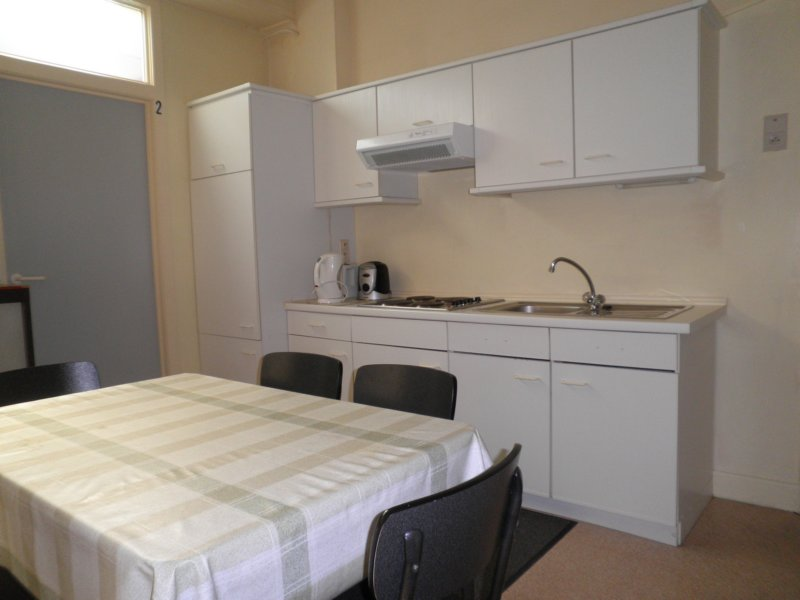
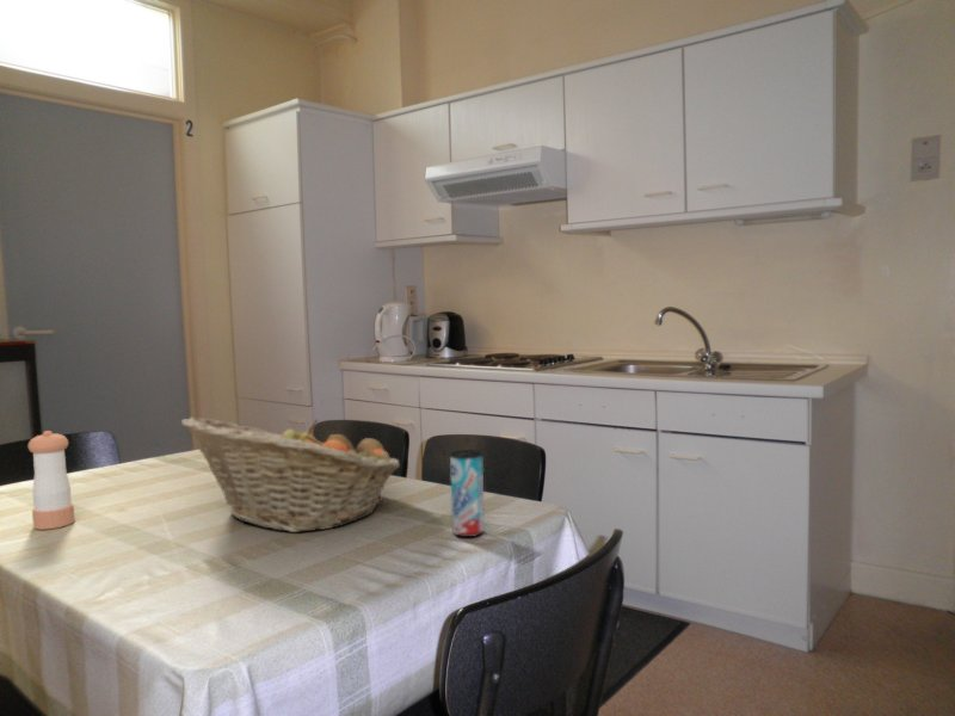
+ fruit basket [180,416,401,533]
+ beverage can [449,449,486,538]
+ pepper shaker [26,430,76,531]
